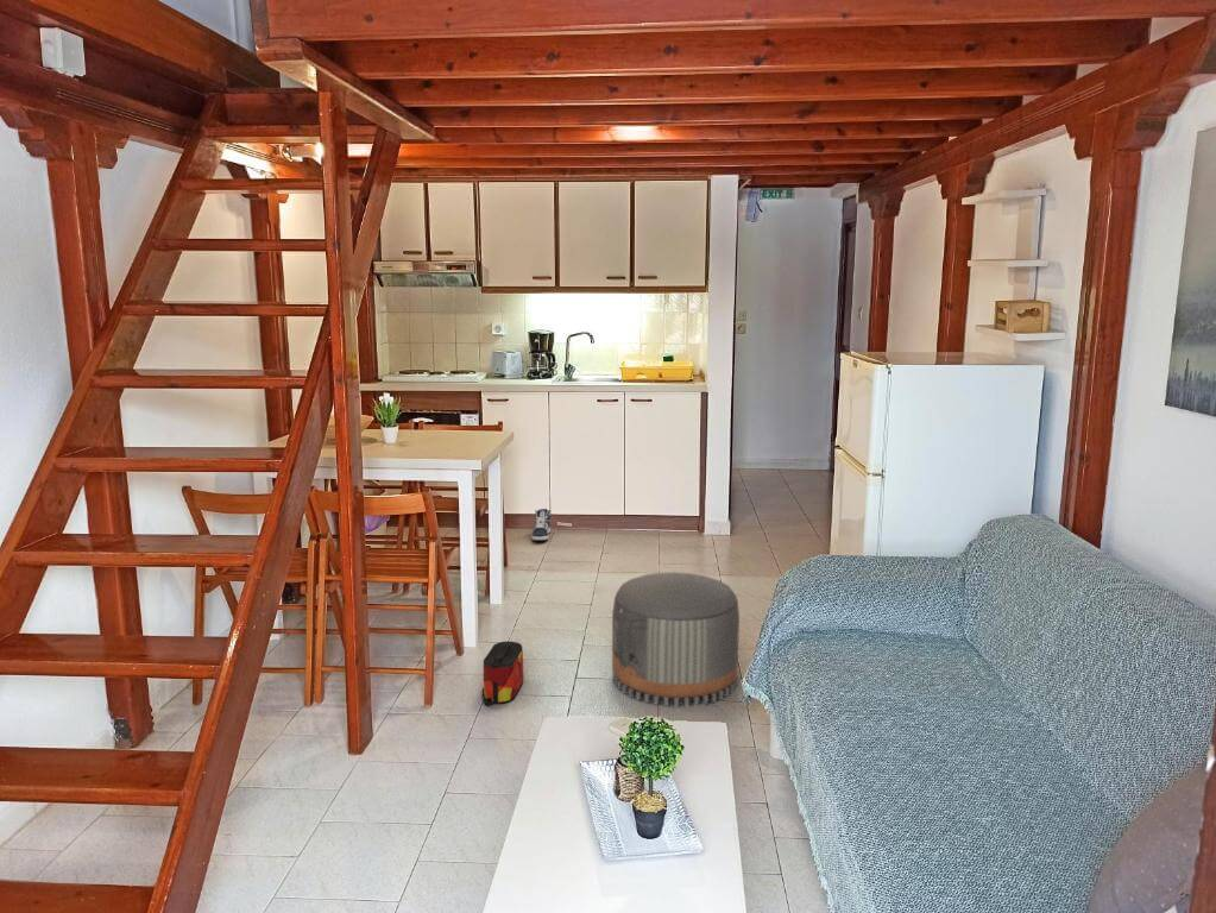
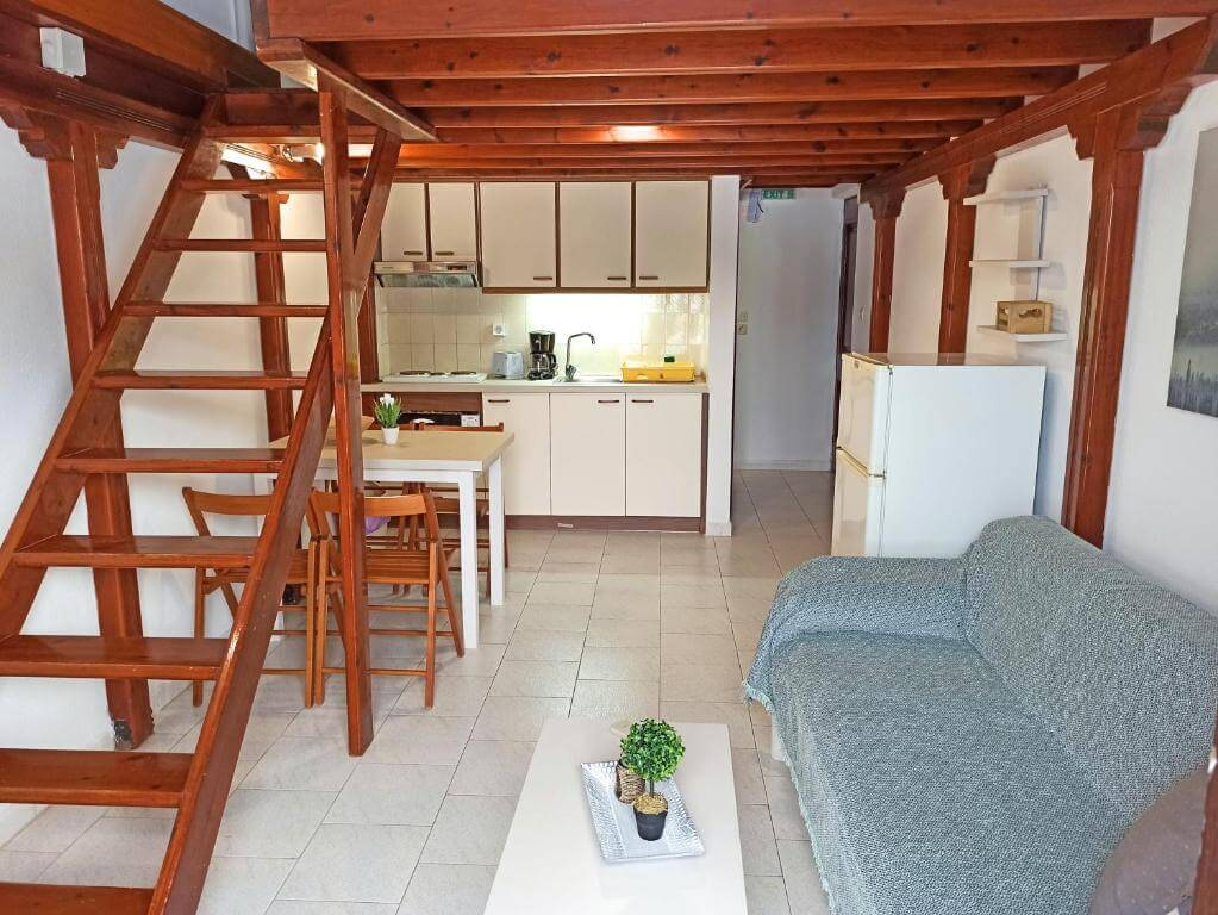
- bag [481,641,524,707]
- pouf [611,571,741,707]
- sneaker [530,508,552,542]
